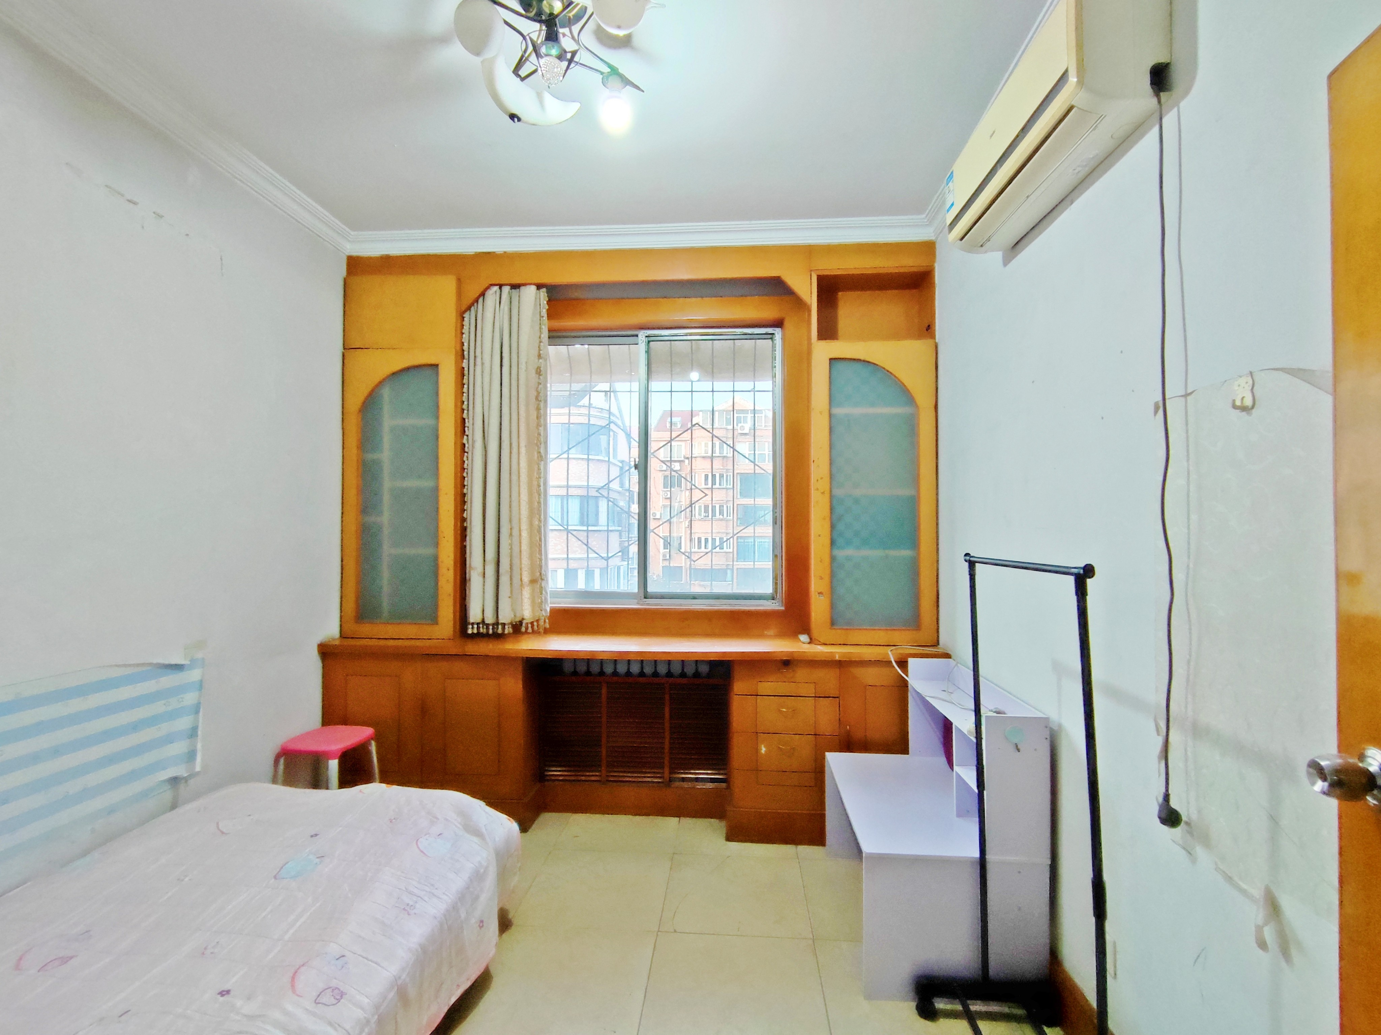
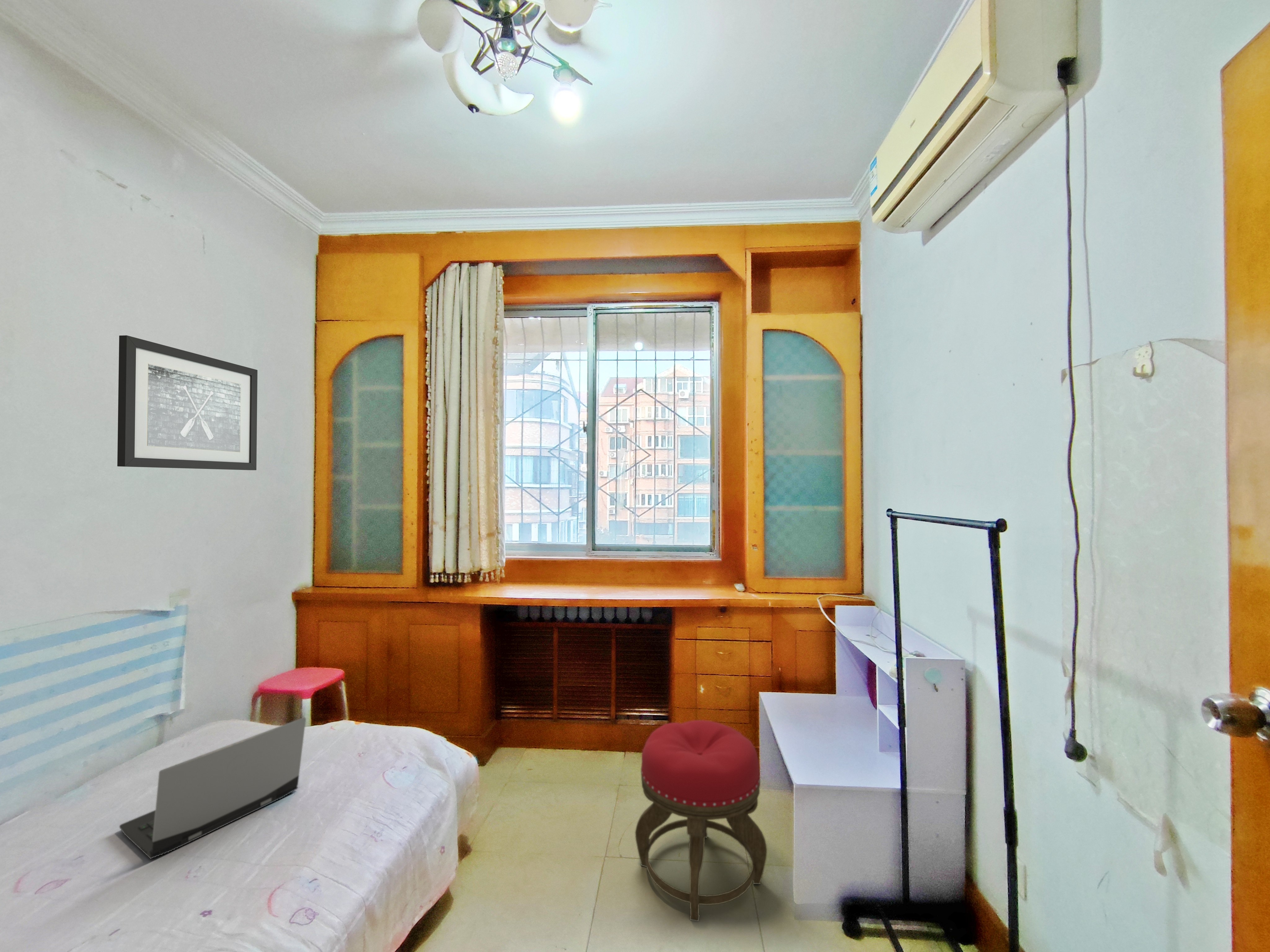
+ wall art [117,335,258,470]
+ stool [635,720,767,922]
+ laptop computer [119,717,306,859]
